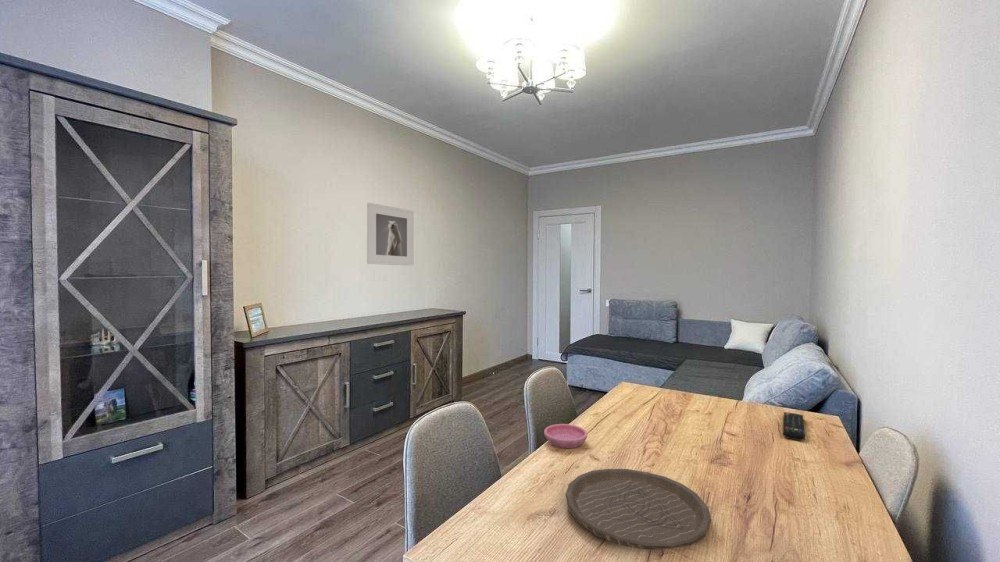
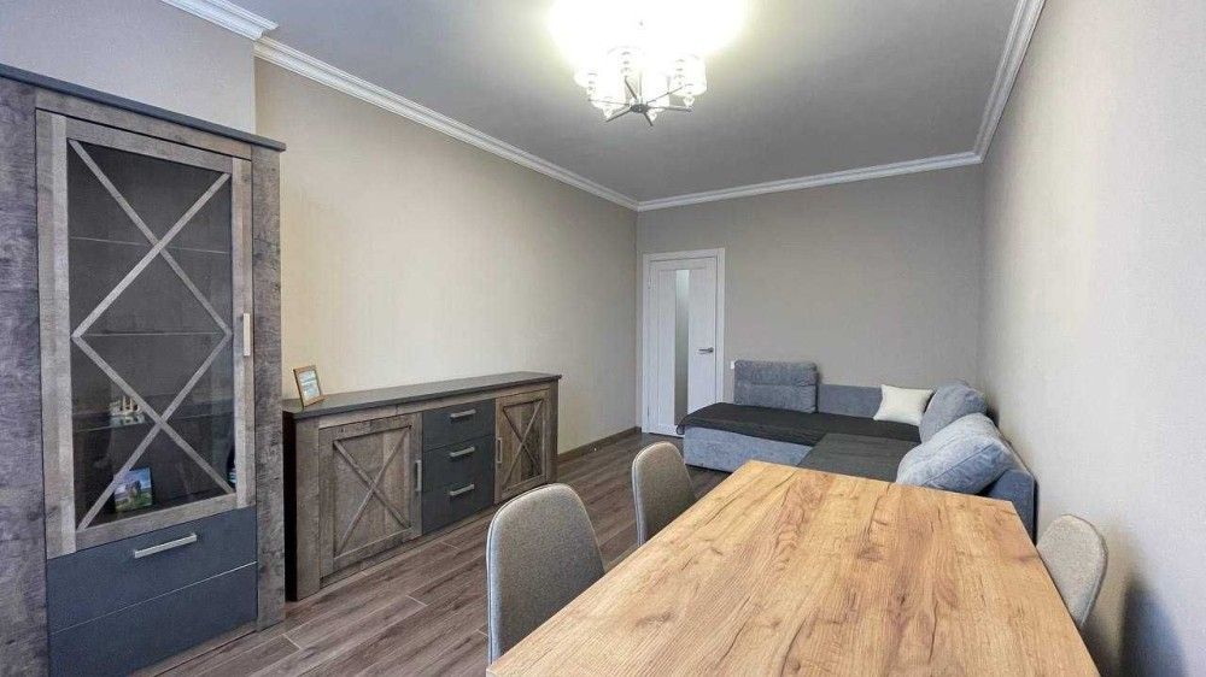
- saucer [543,423,588,449]
- plate [565,468,712,550]
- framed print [366,202,415,267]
- remote control [782,411,806,441]
